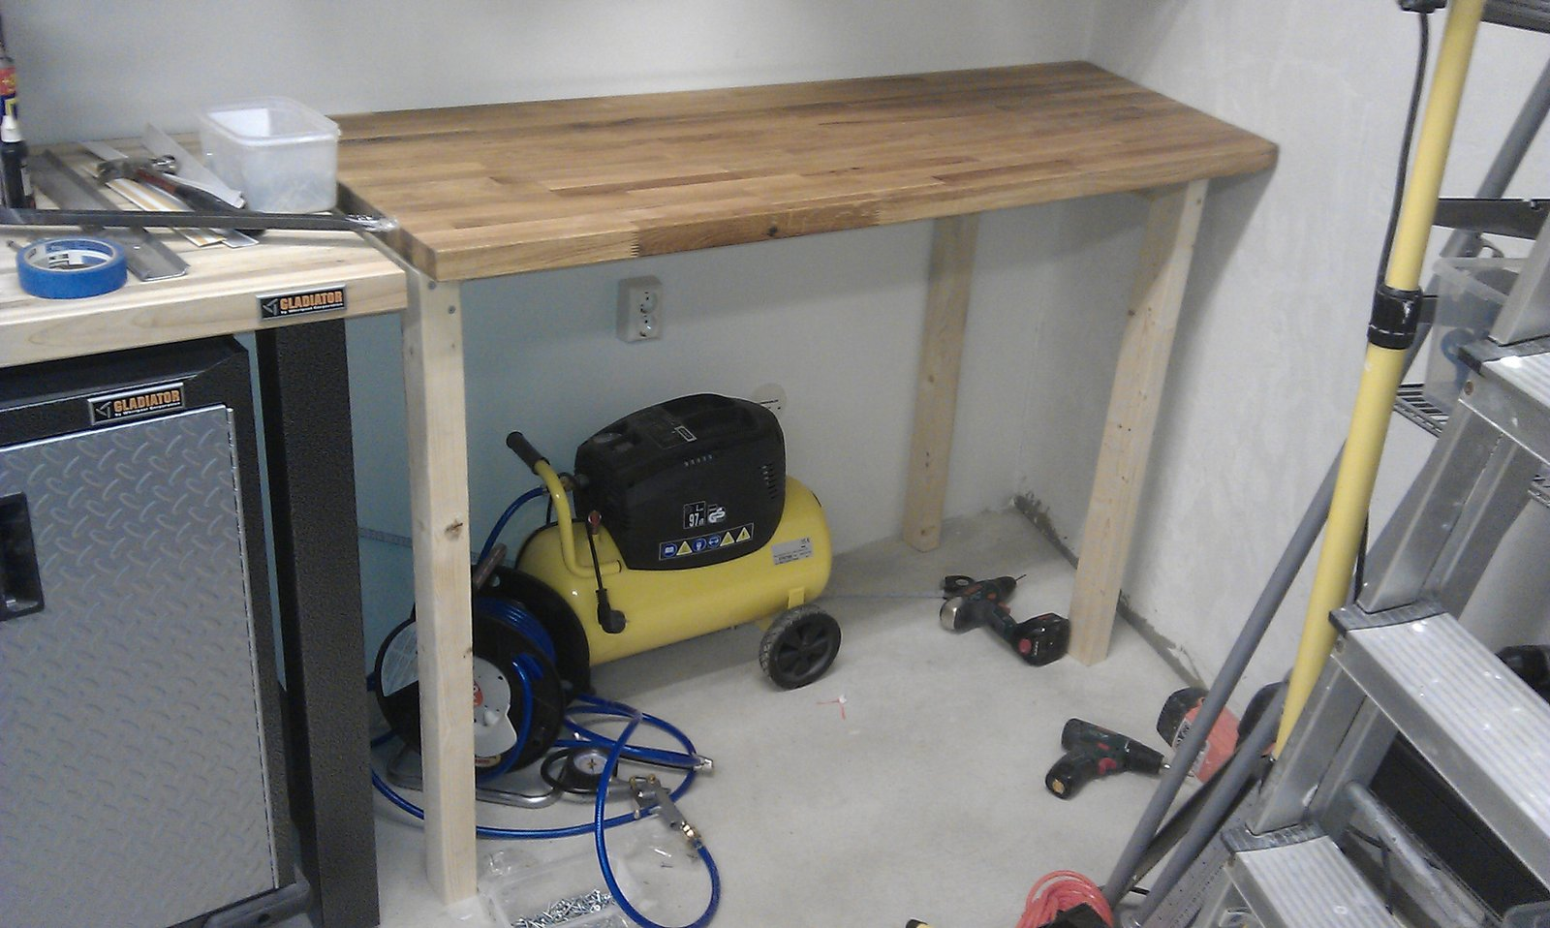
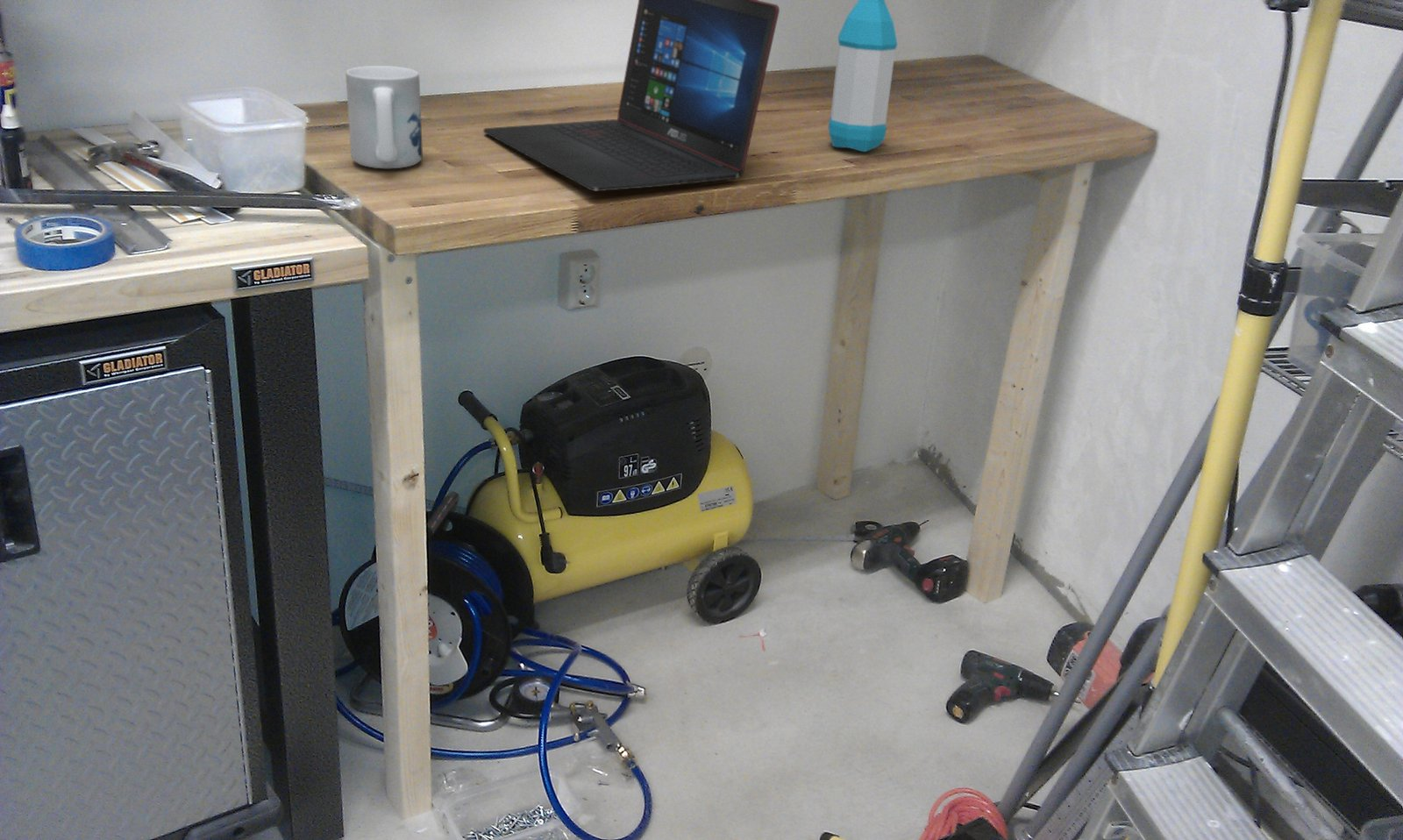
+ mug [345,65,424,169]
+ laptop [483,0,780,192]
+ water bottle [828,0,899,153]
